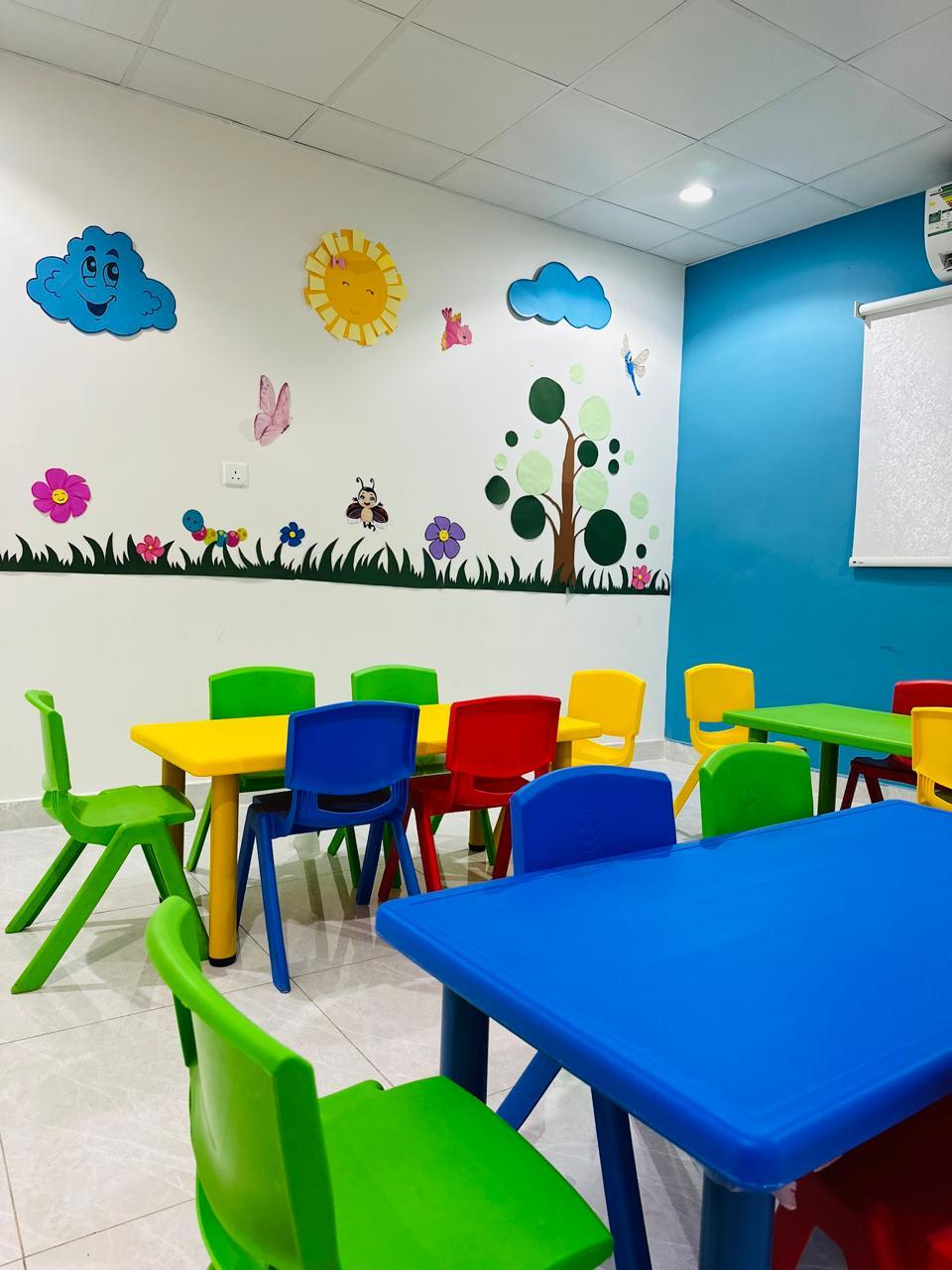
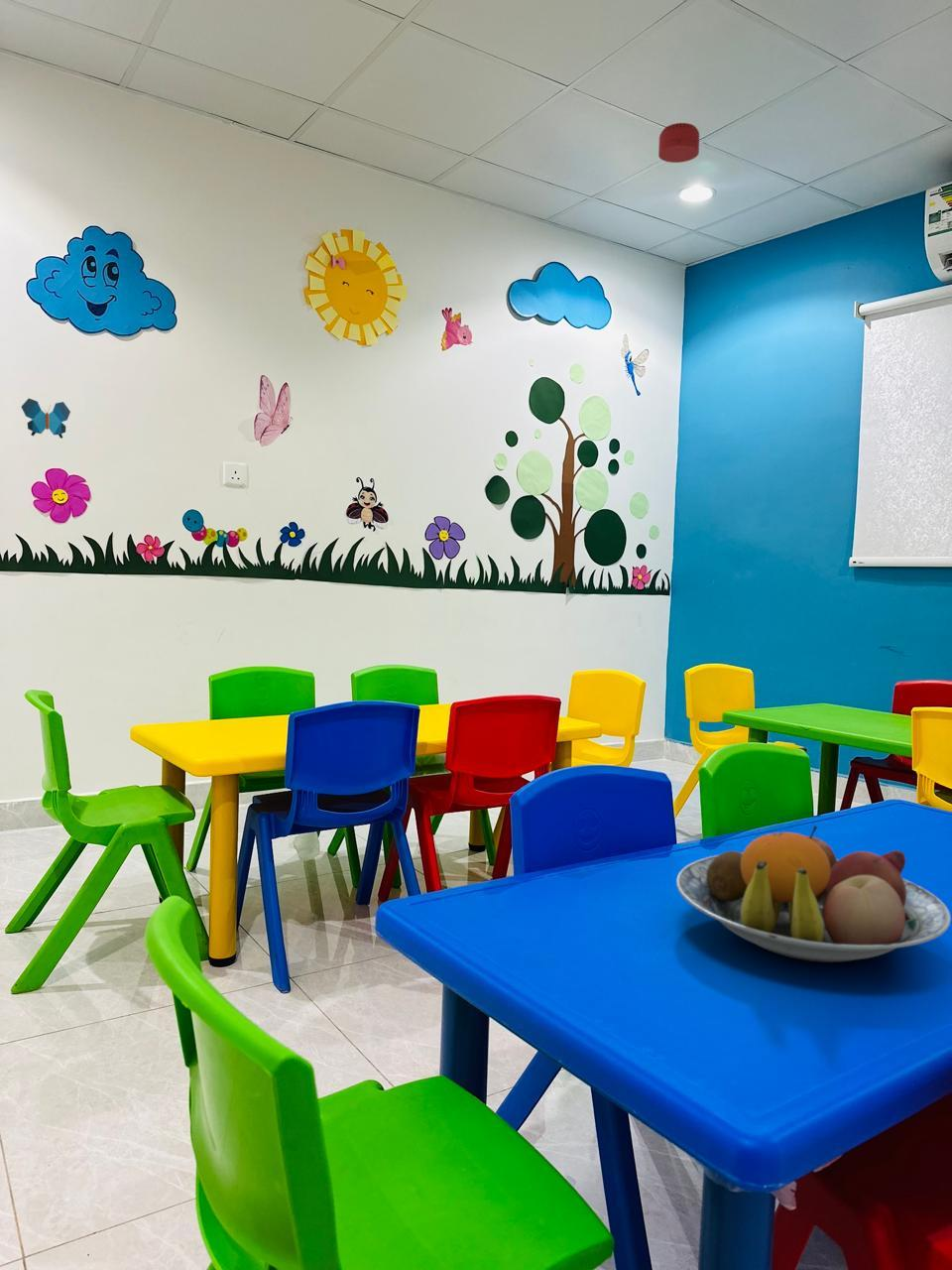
+ smoke detector [657,122,700,164]
+ decorative butterfly [21,397,71,440]
+ fruit bowl [675,825,952,963]
